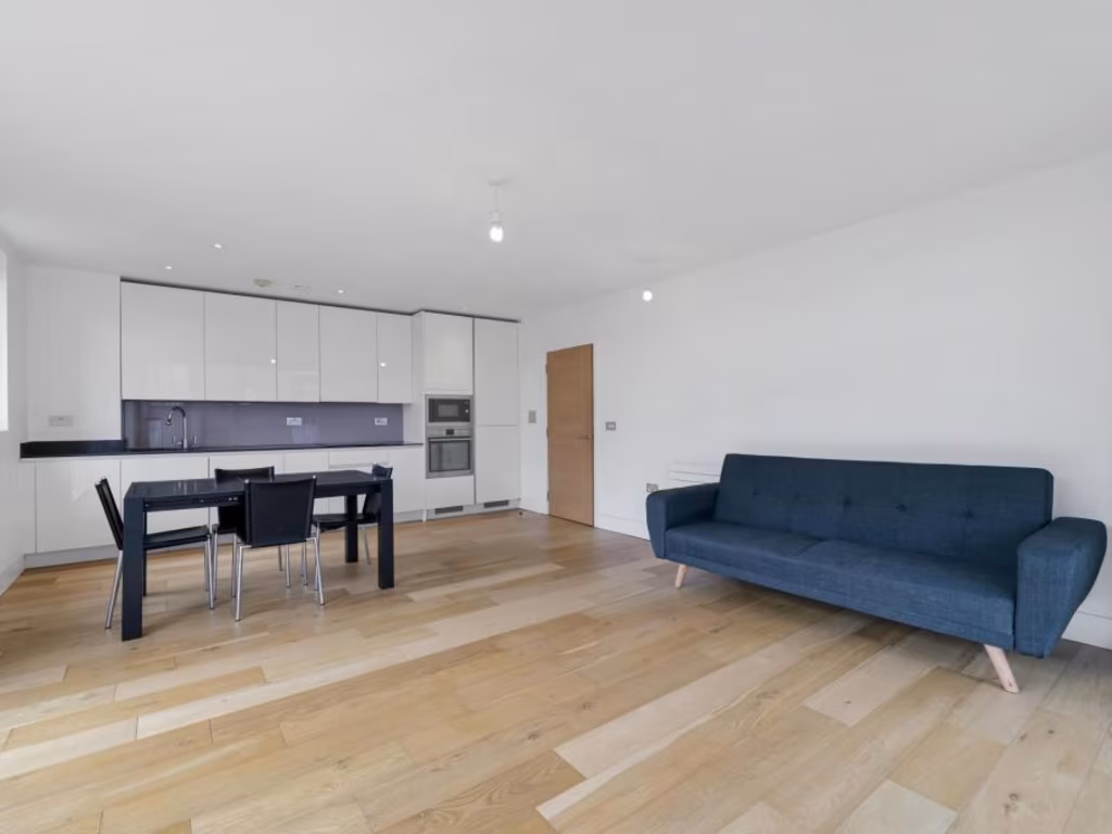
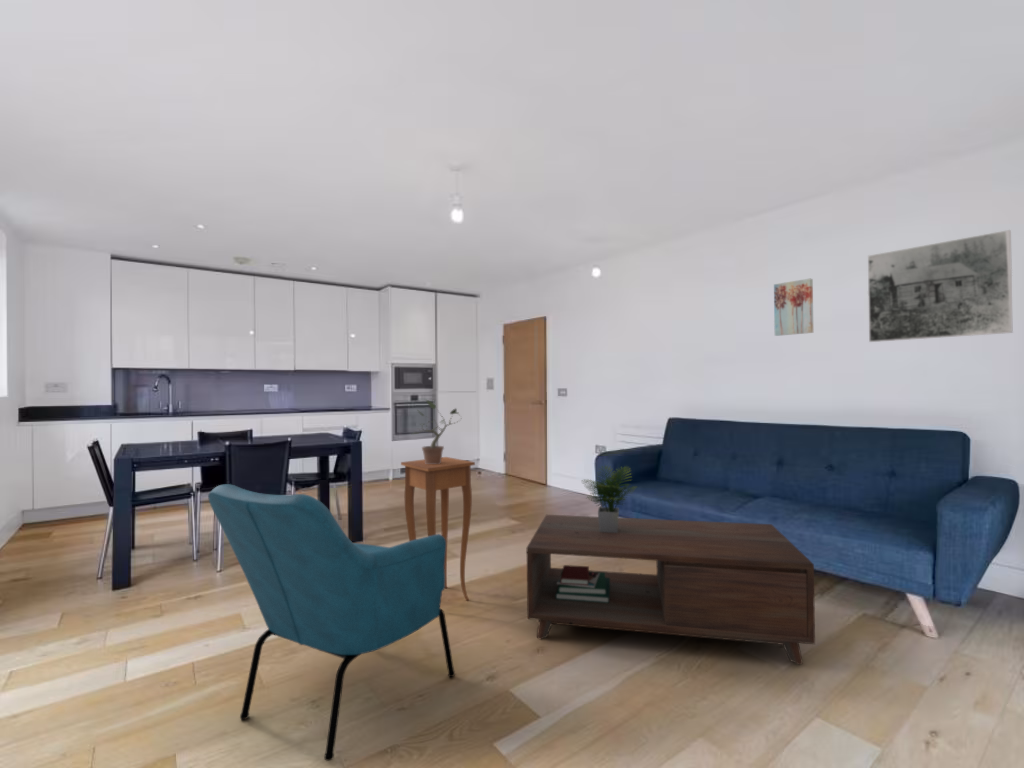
+ coffee table [526,464,816,666]
+ armchair [207,483,456,762]
+ potted plant [411,398,463,464]
+ side table [400,456,476,601]
+ wall art [773,278,814,337]
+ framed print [867,229,1014,343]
